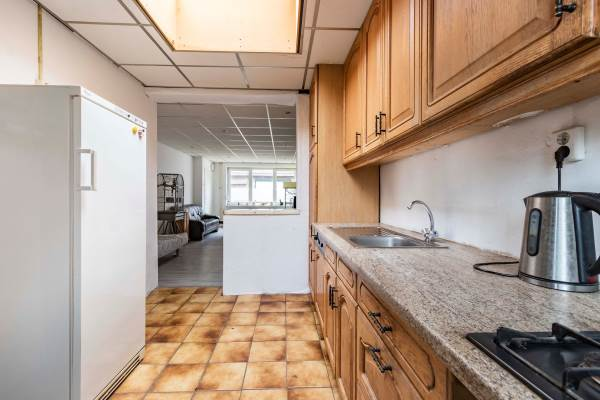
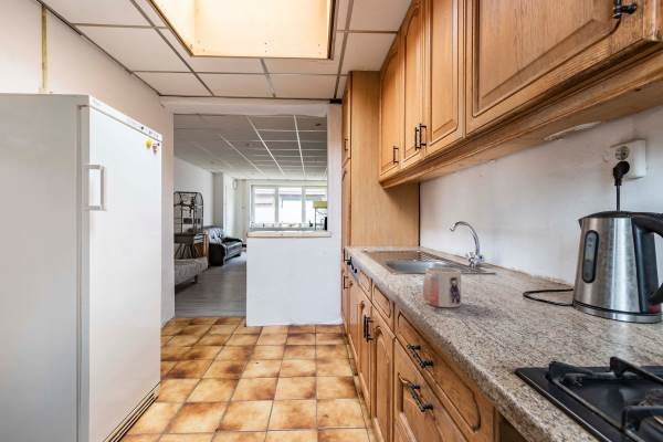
+ mug [422,266,462,308]
